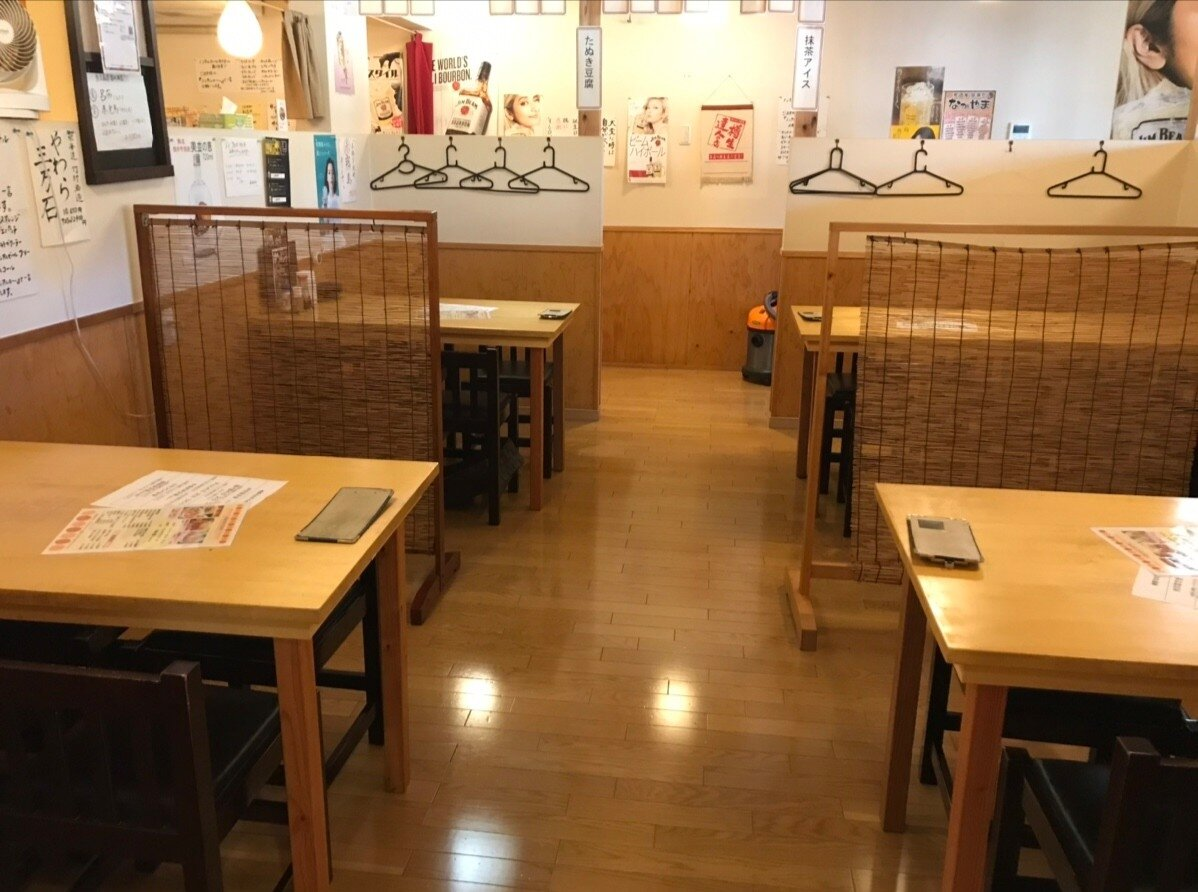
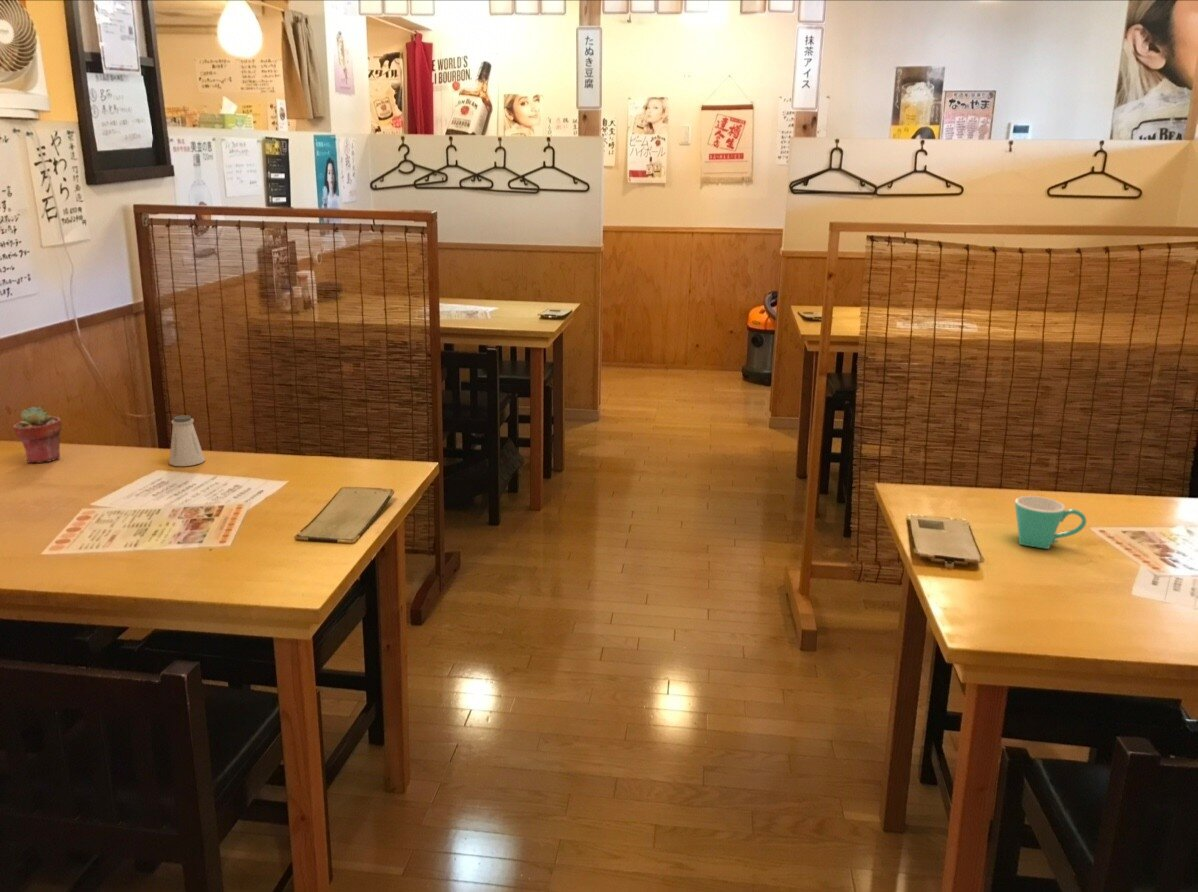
+ saltshaker [168,414,206,467]
+ potted succulent [12,406,63,464]
+ mug [1014,495,1087,550]
